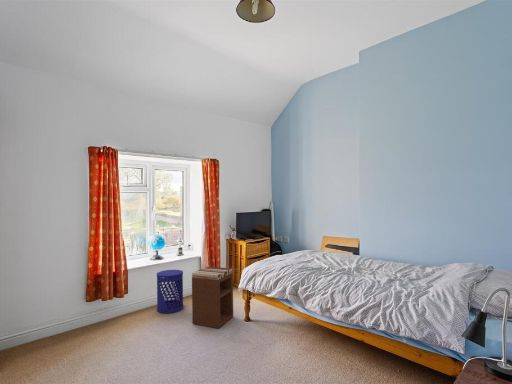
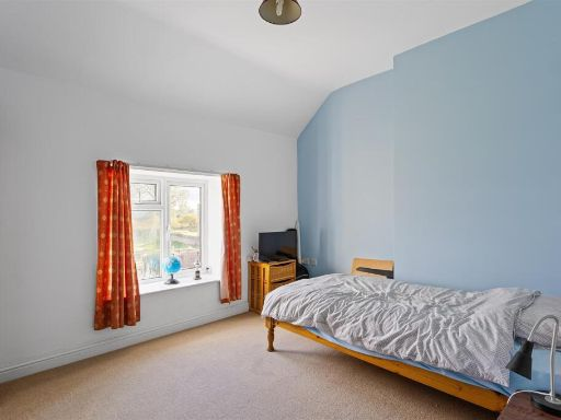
- nightstand [191,266,234,329]
- waste bin [156,269,185,314]
